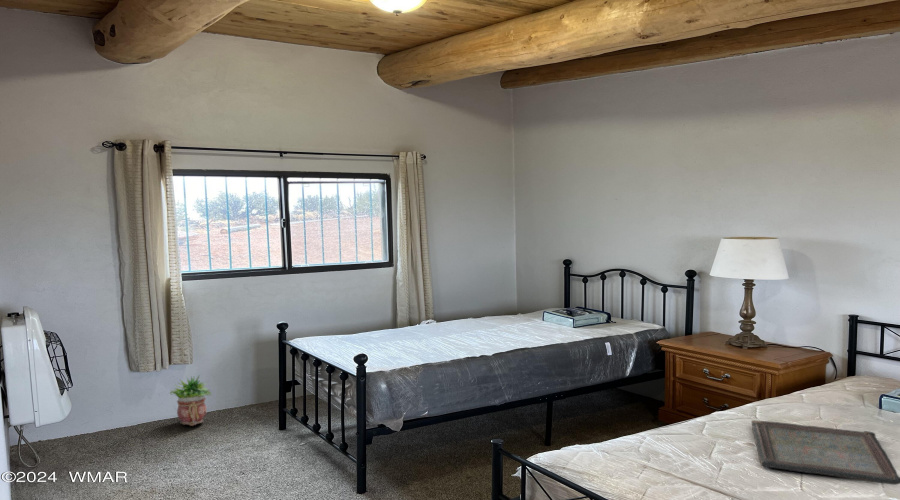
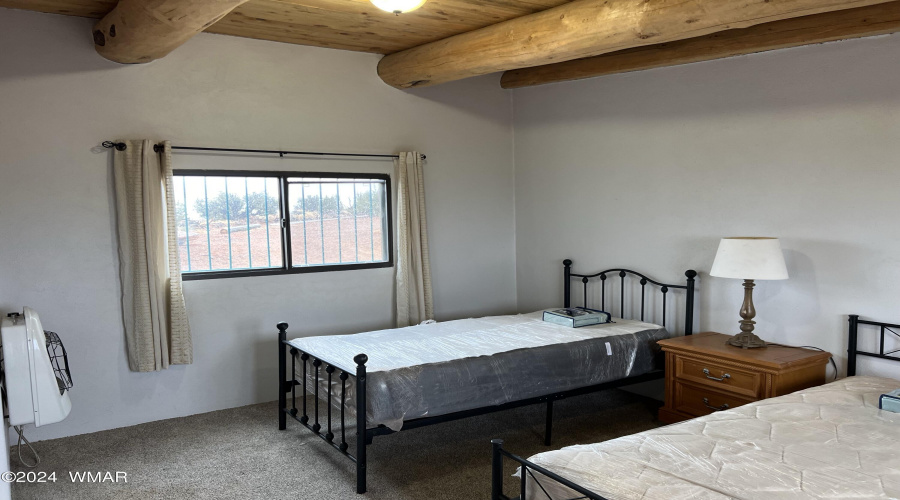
- serving tray [750,419,900,486]
- potted plant [168,375,213,427]
